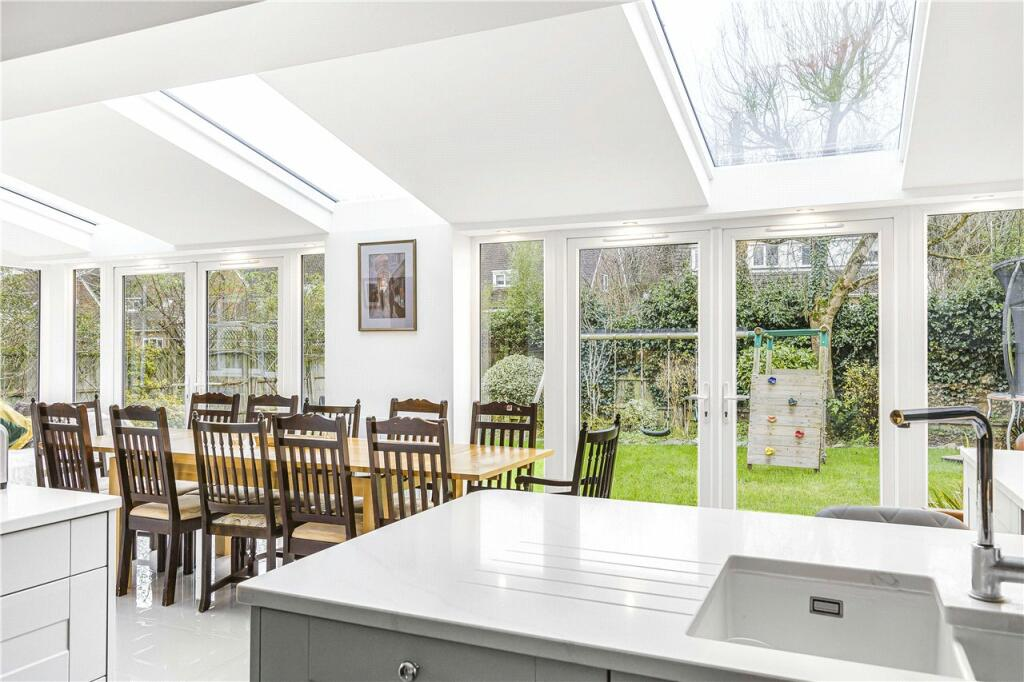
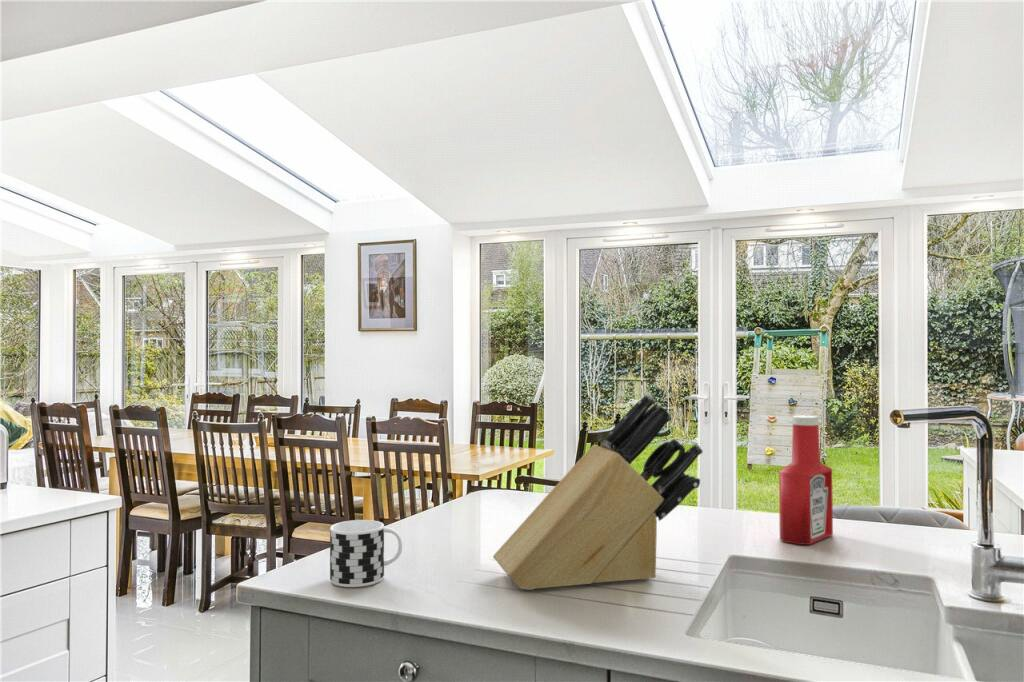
+ knife block [492,393,704,591]
+ soap bottle [778,414,834,546]
+ cup [329,519,403,588]
